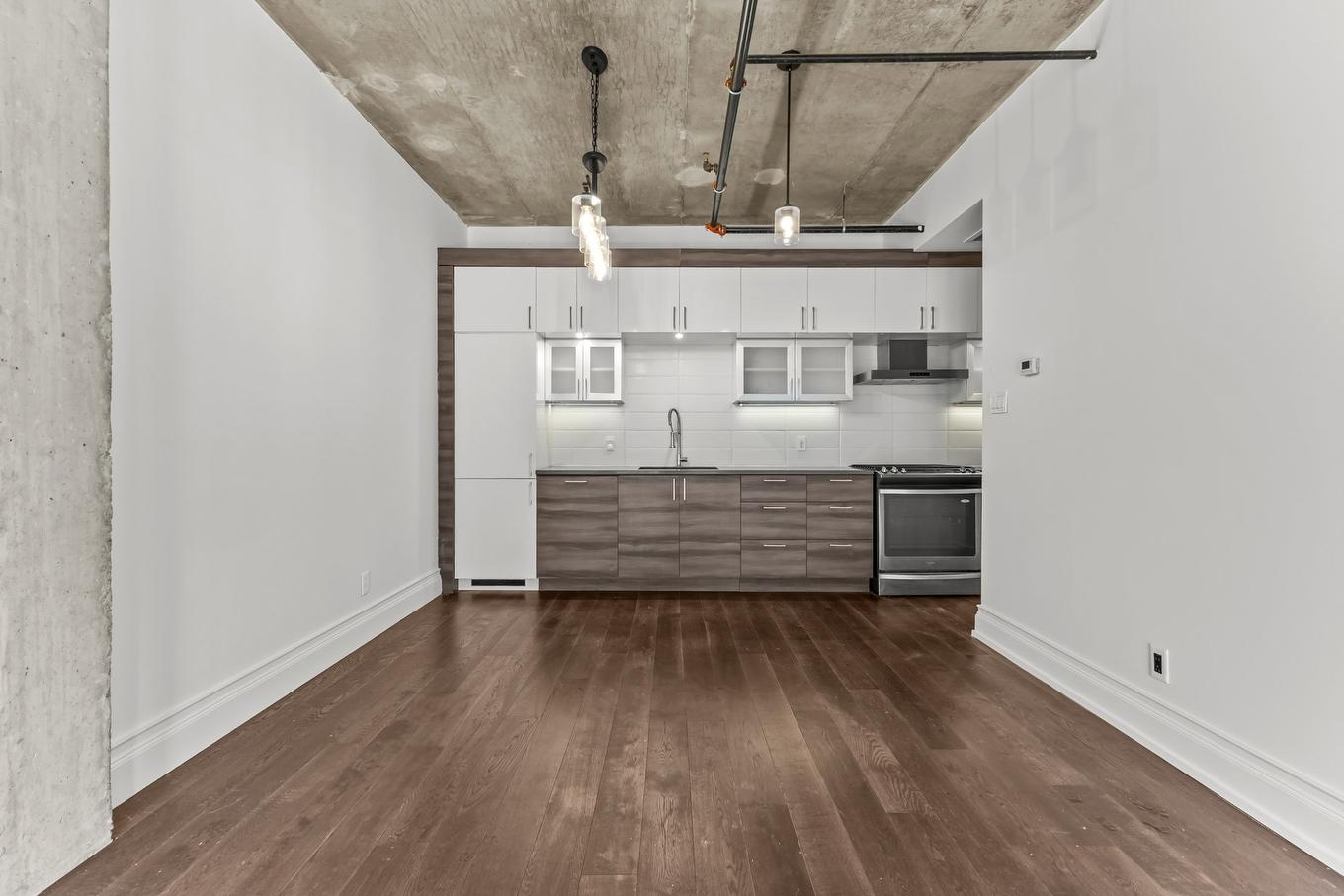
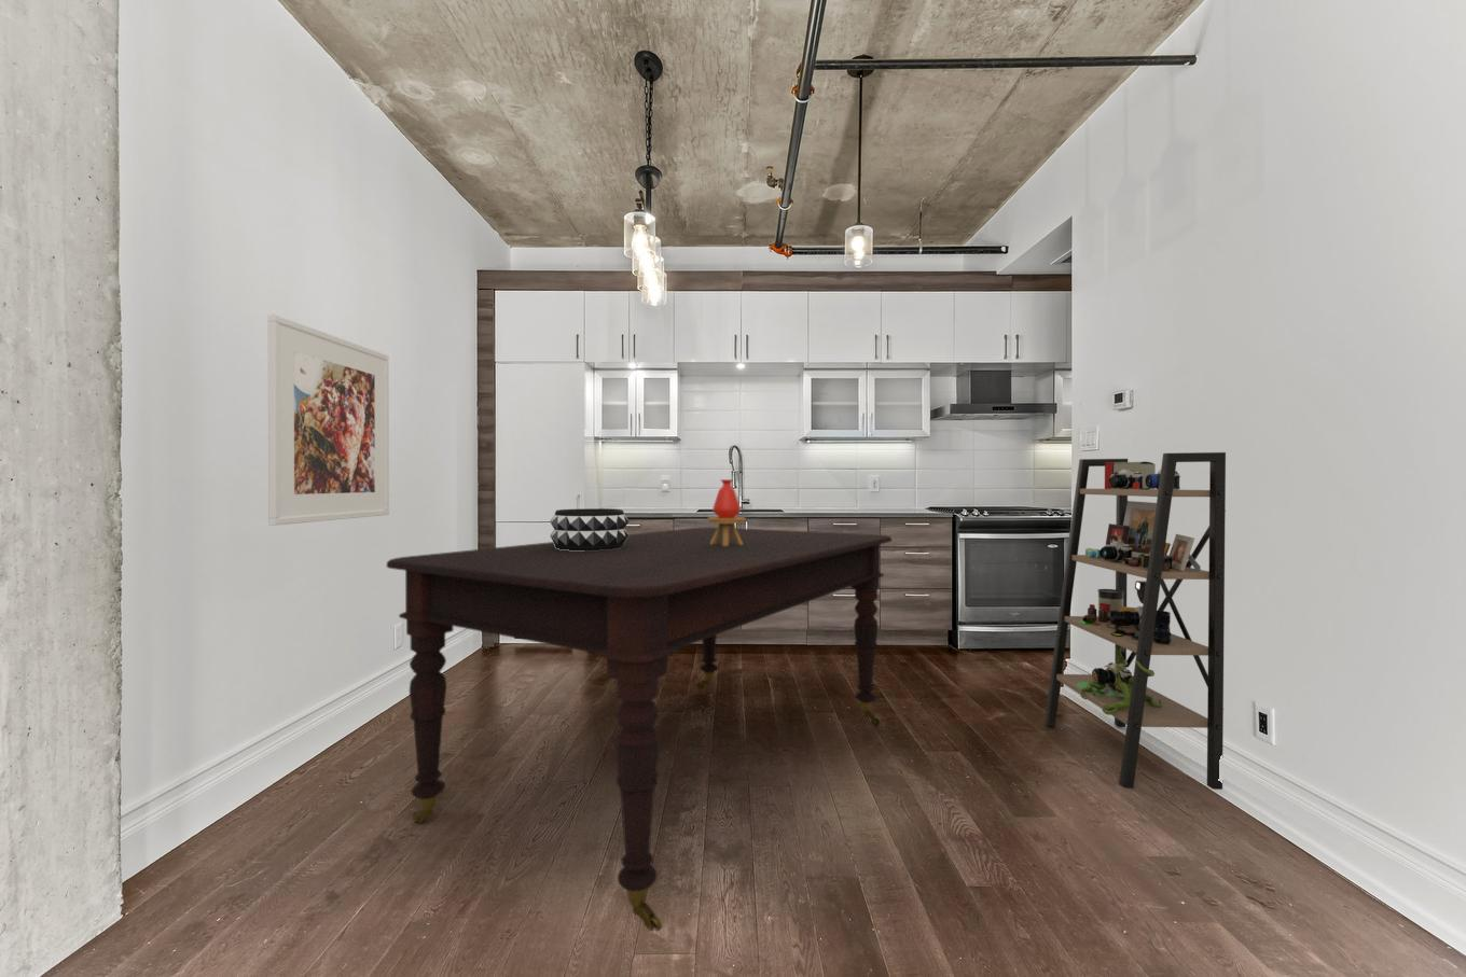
+ dining table [386,526,892,932]
+ shelving unit [1044,451,1227,791]
+ vase [706,479,747,546]
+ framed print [267,313,390,527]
+ decorative bowl [549,507,629,551]
